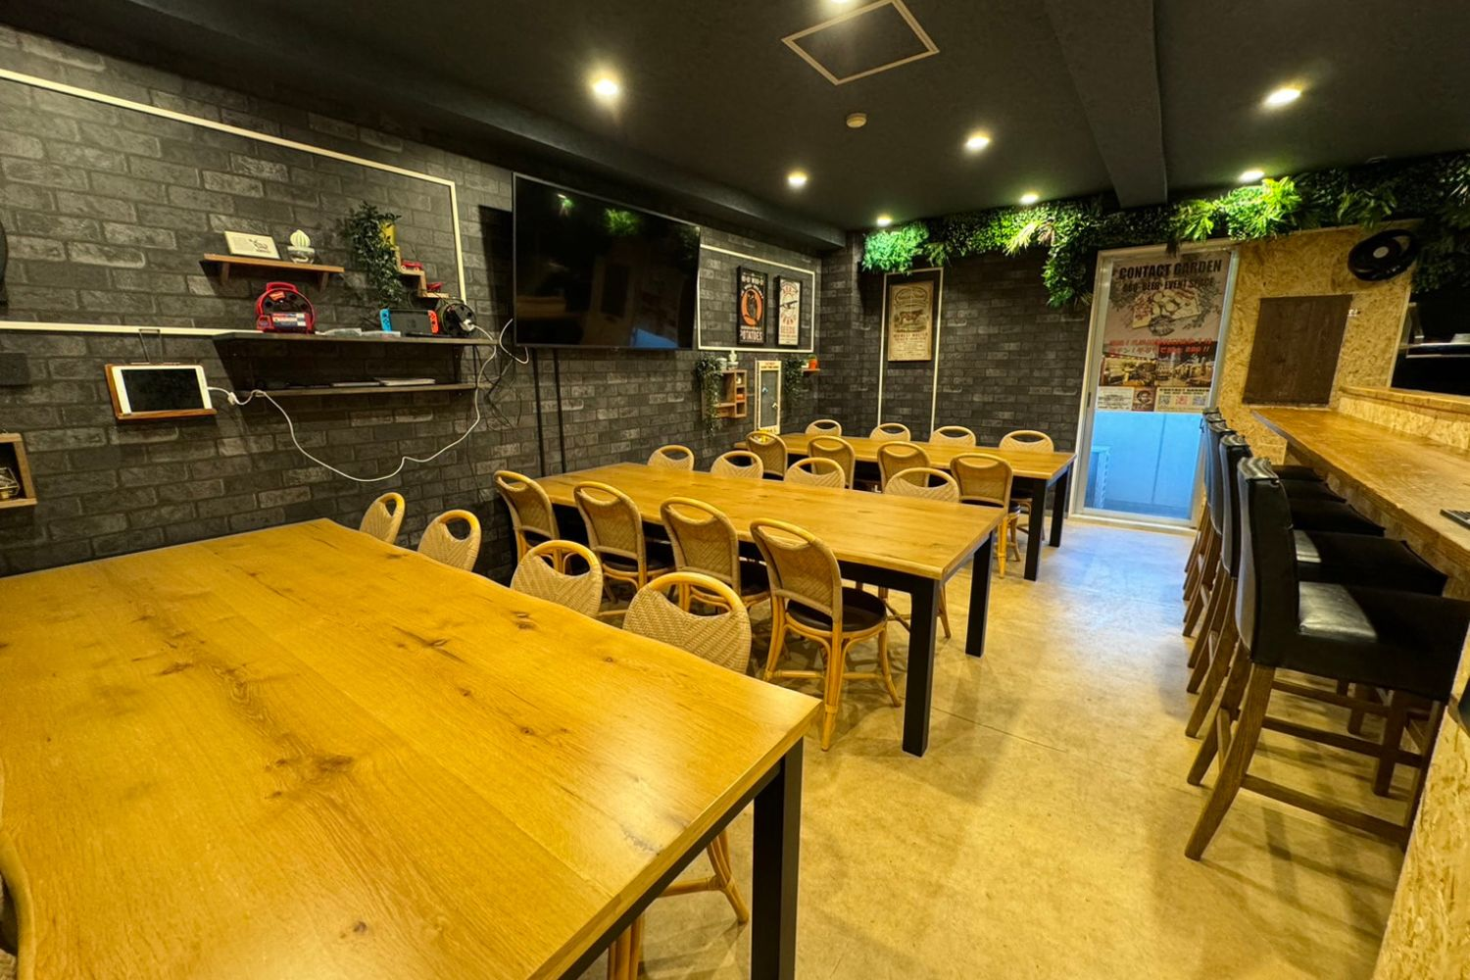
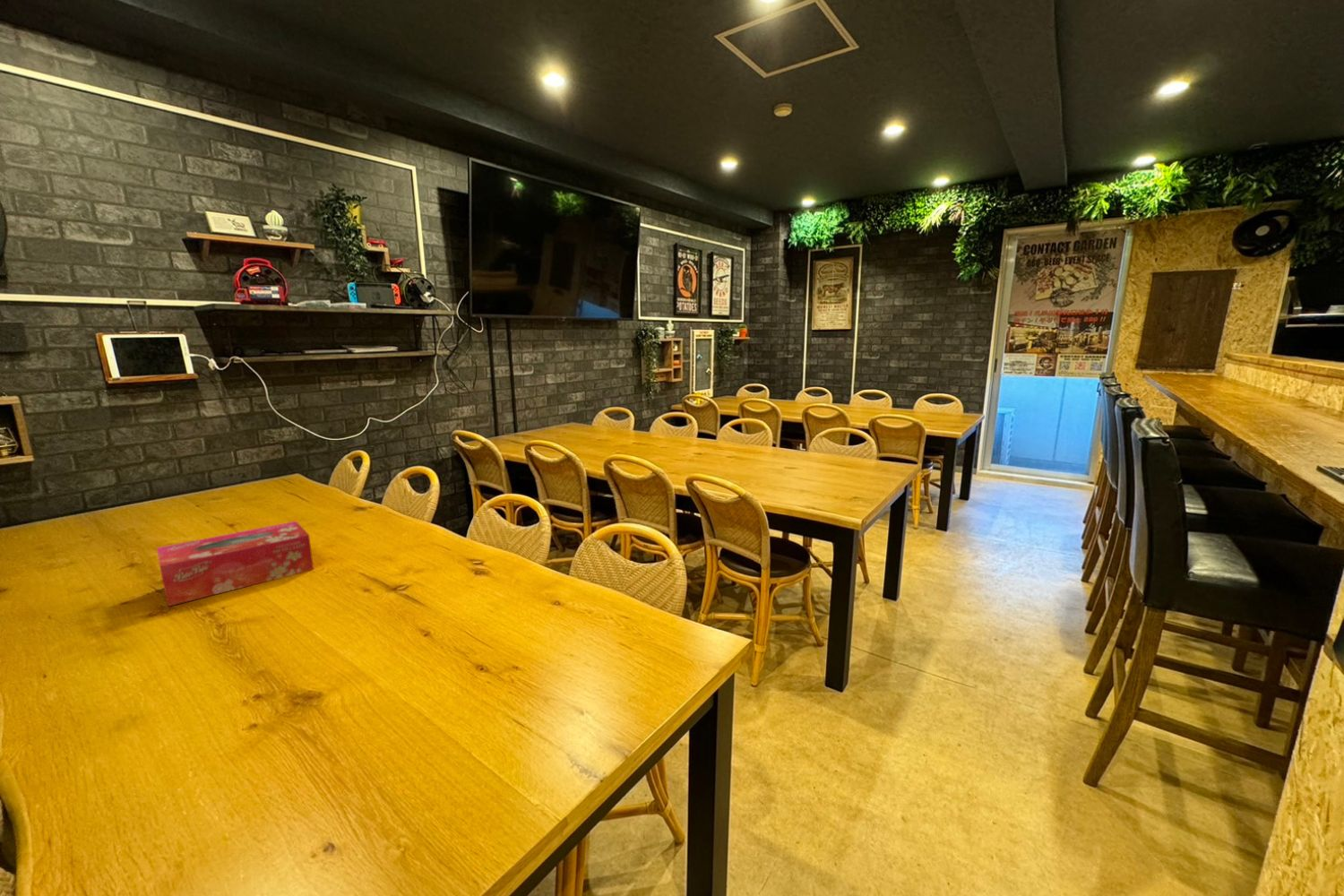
+ tissue box [156,521,314,607]
